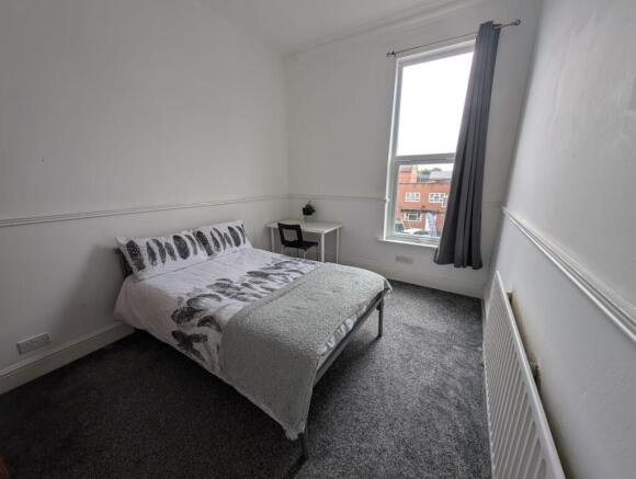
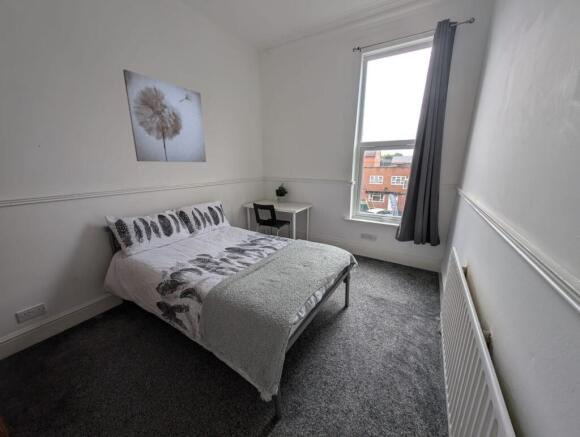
+ wall art [122,68,207,163]
